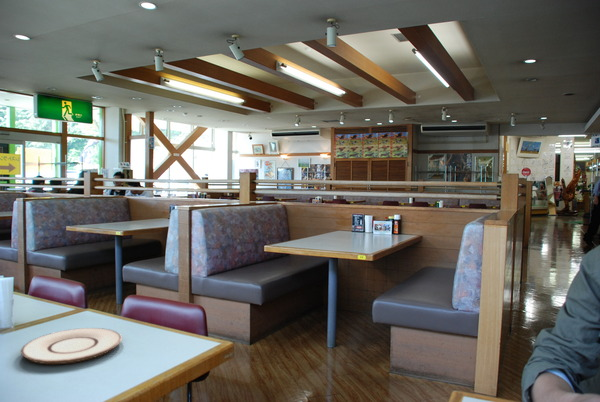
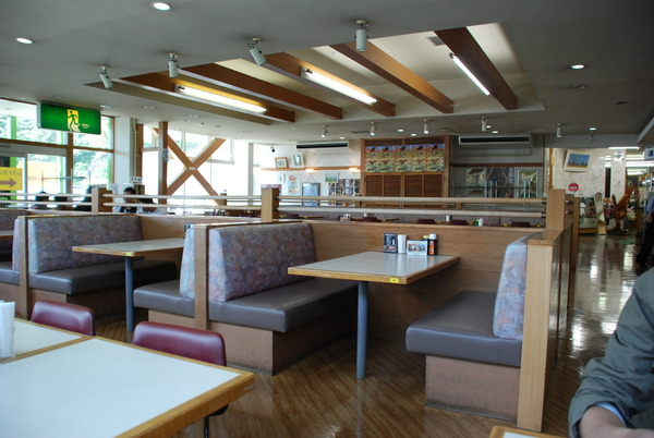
- plate [20,327,123,365]
